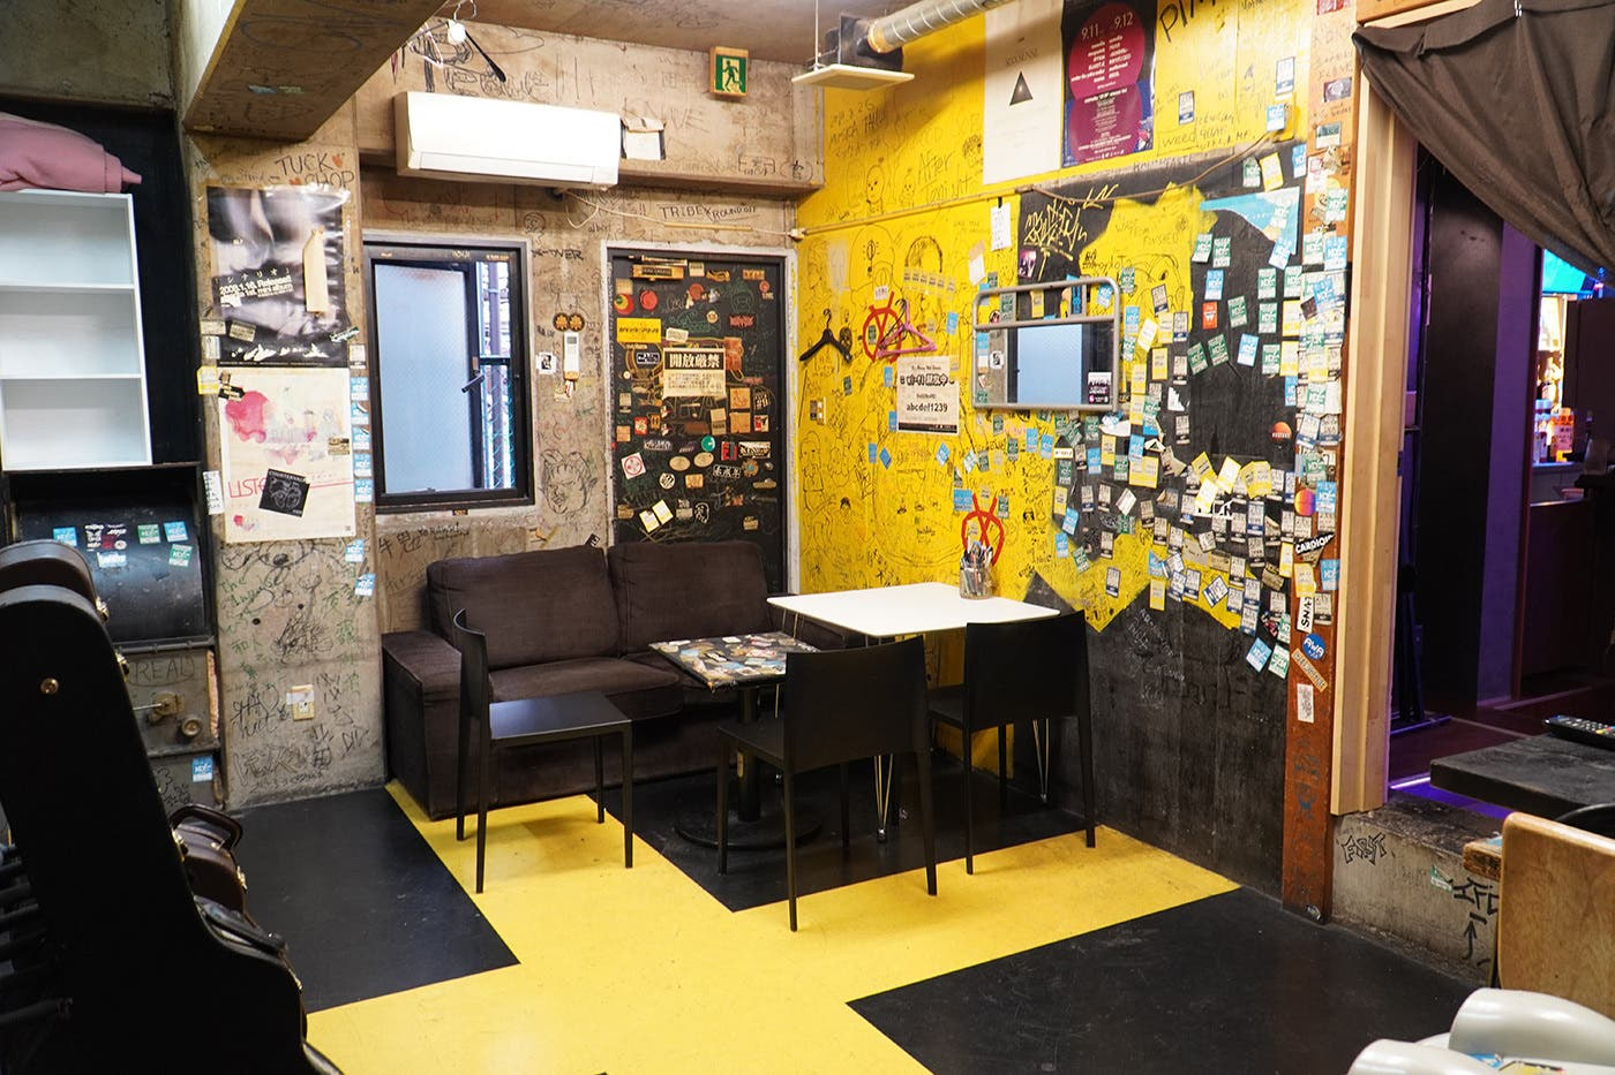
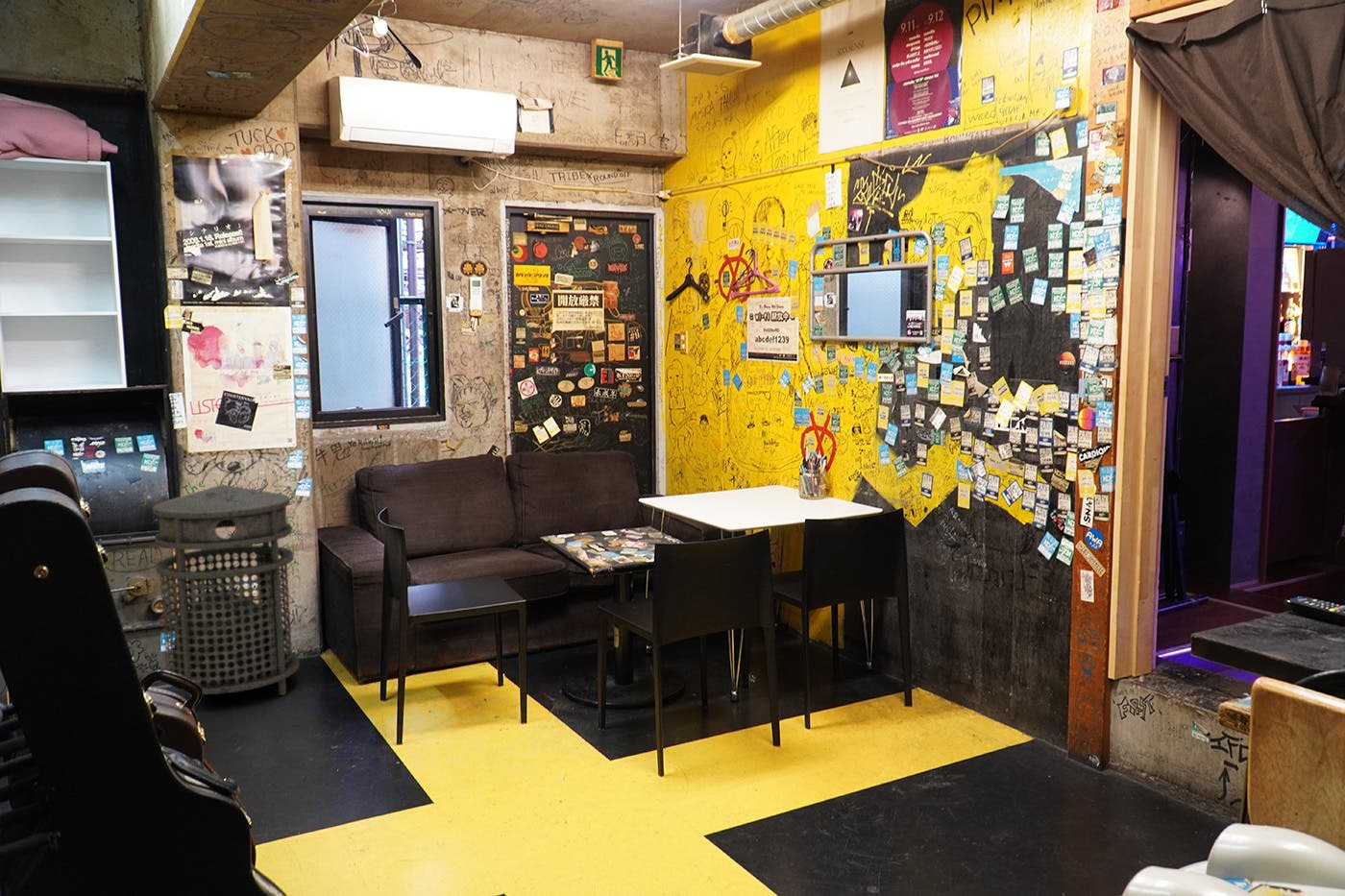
+ trash can [152,484,301,696]
